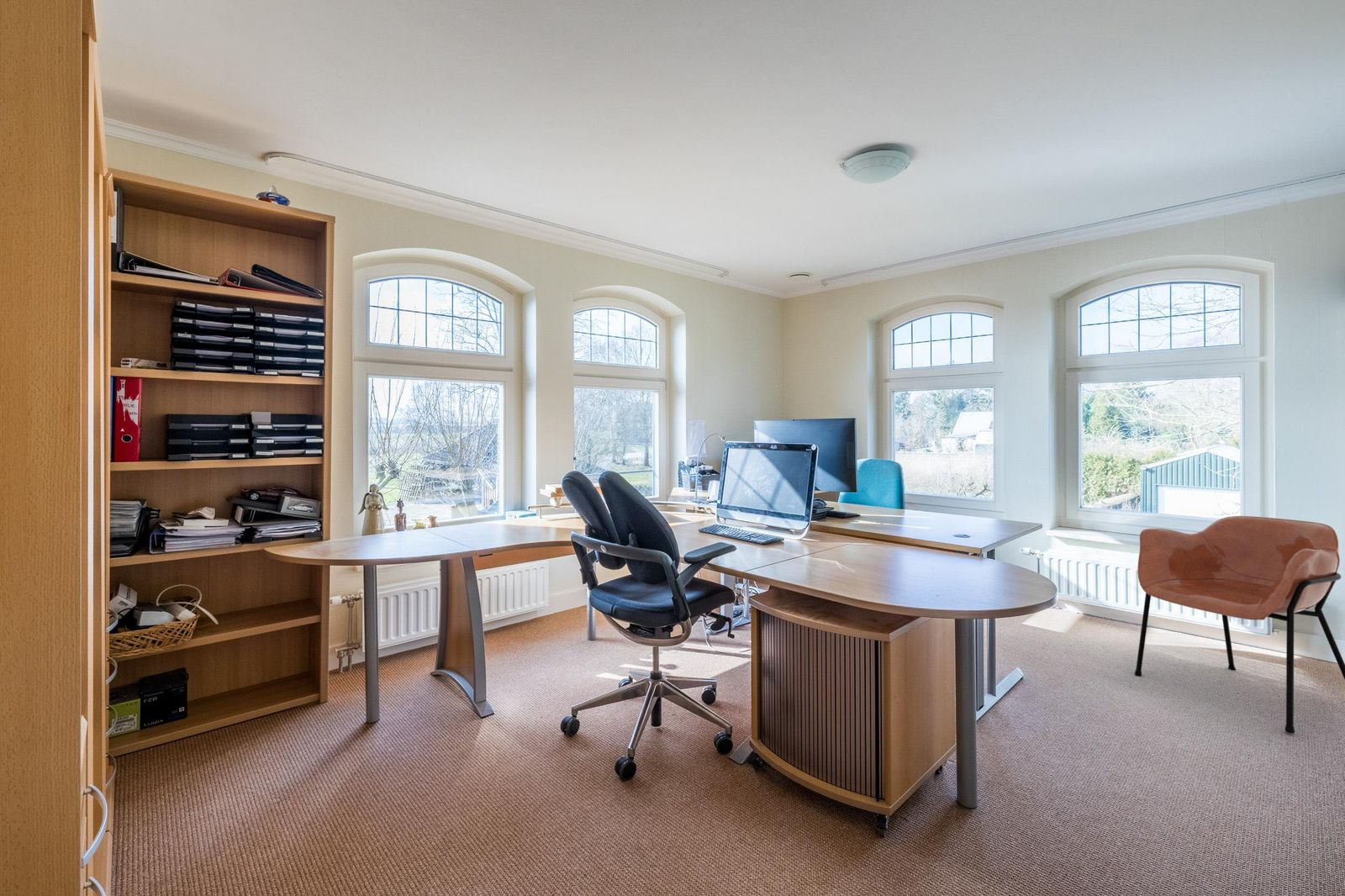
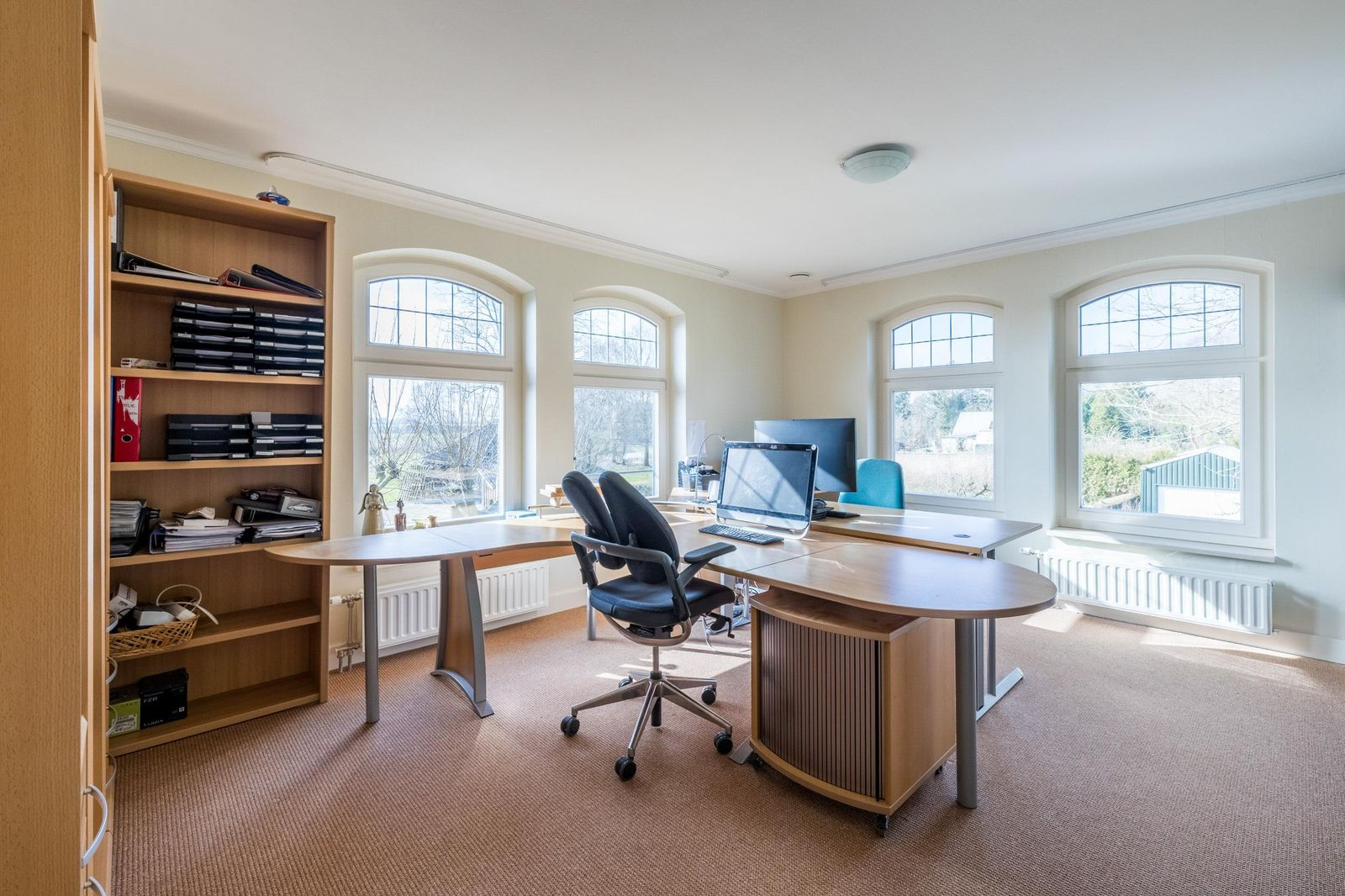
- armchair [1134,515,1345,735]
